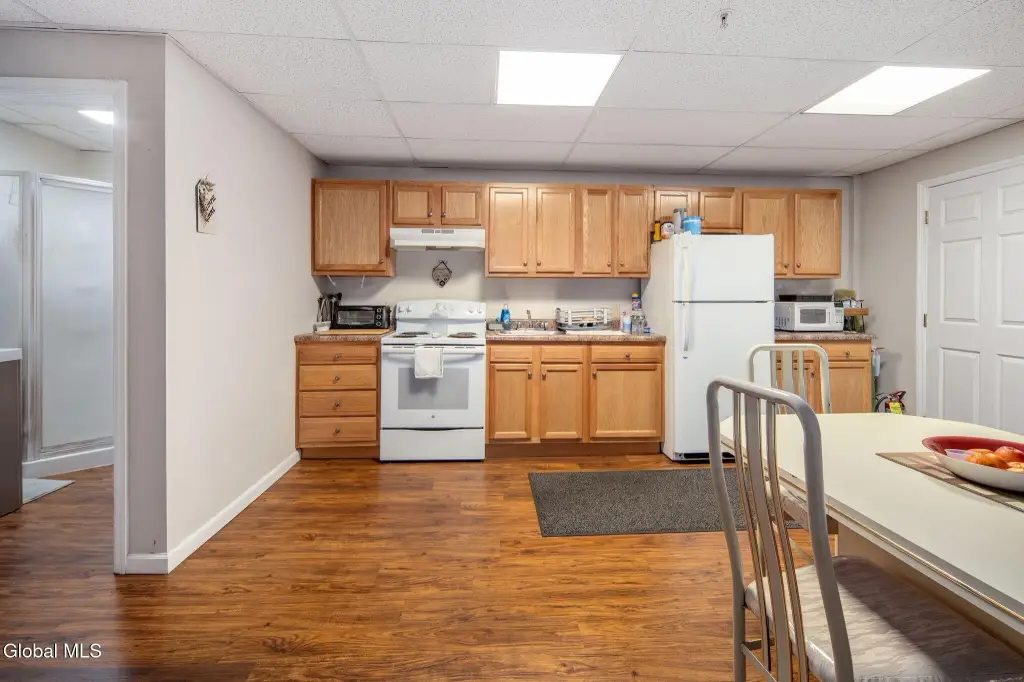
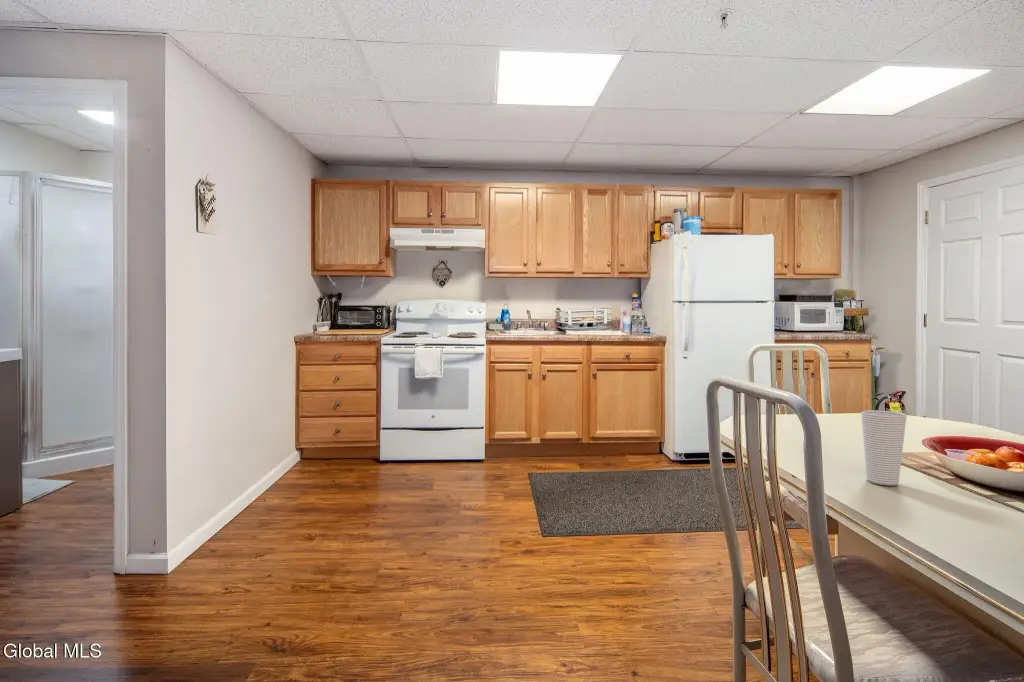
+ cup [860,409,908,486]
